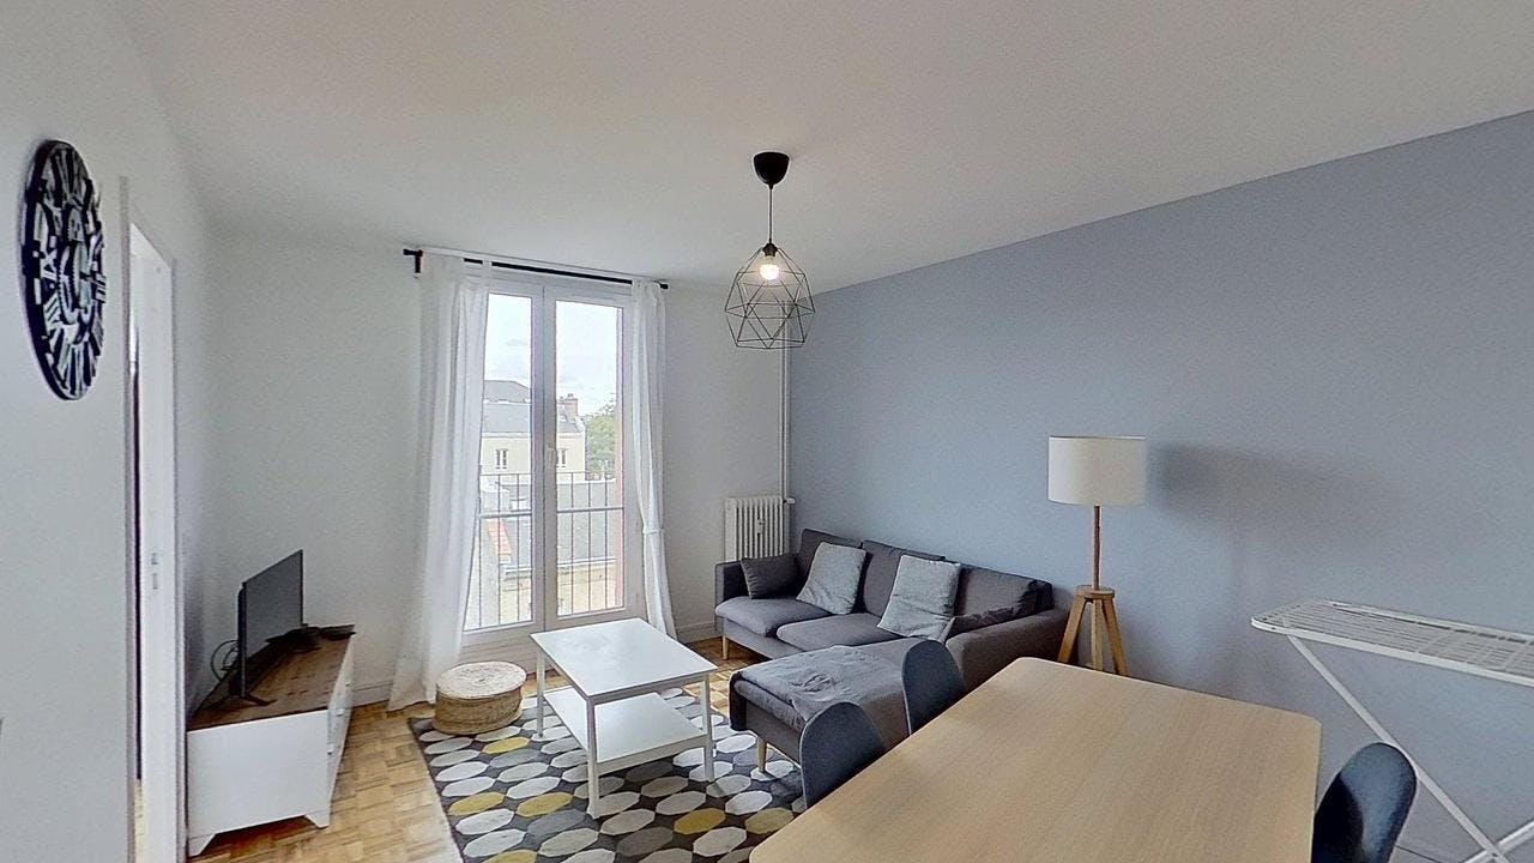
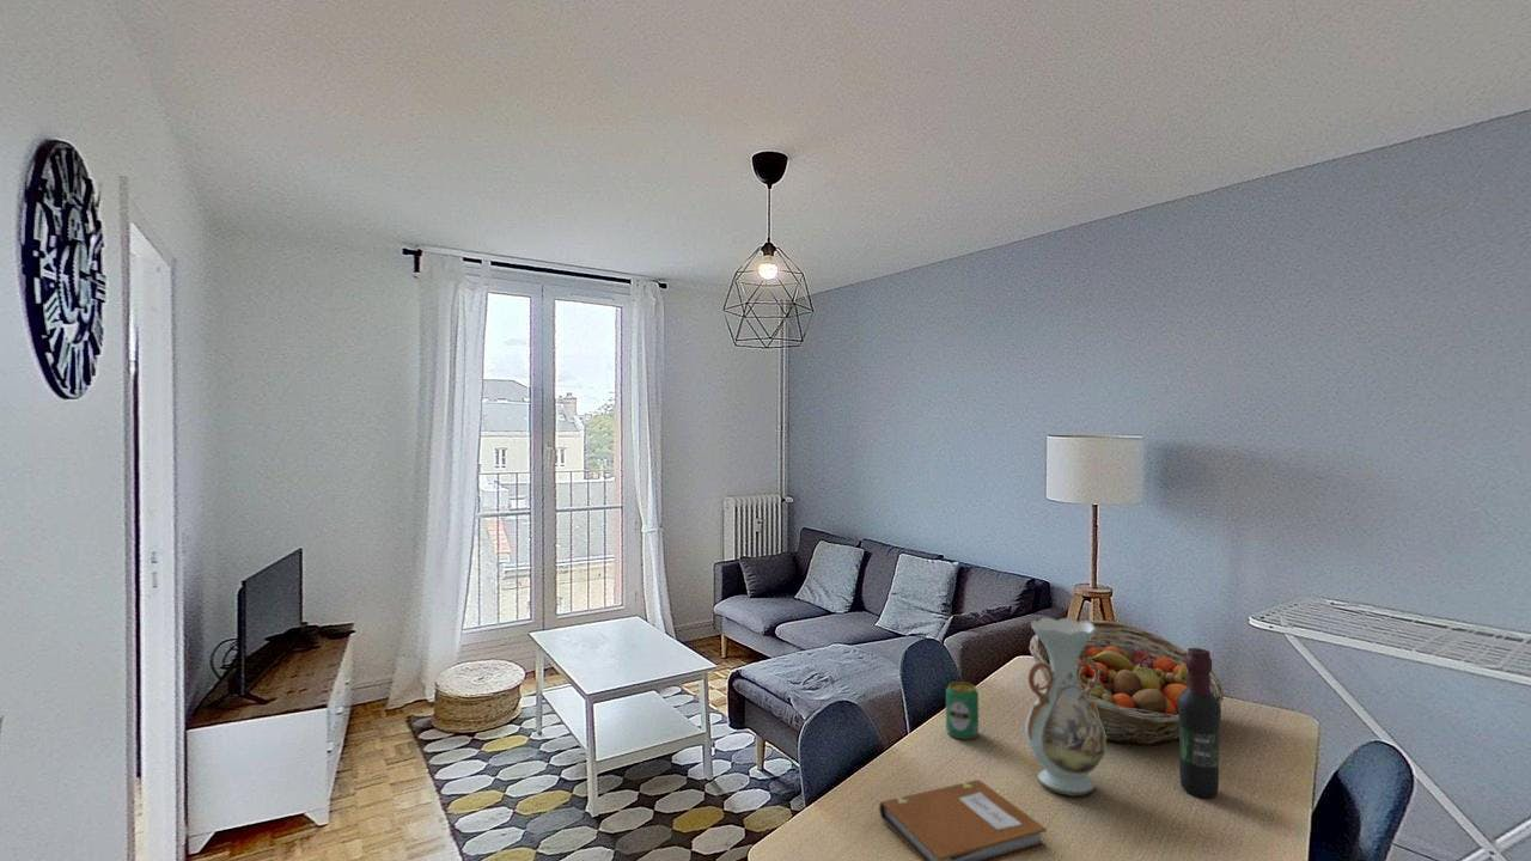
+ wine bottle [1177,647,1222,800]
+ notebook [878,778,1048,861]
+ beverage can [945,680,980,740]
+ fruit basket [1029,619,1225,746]
+ vase [1024,616,1108,796]
